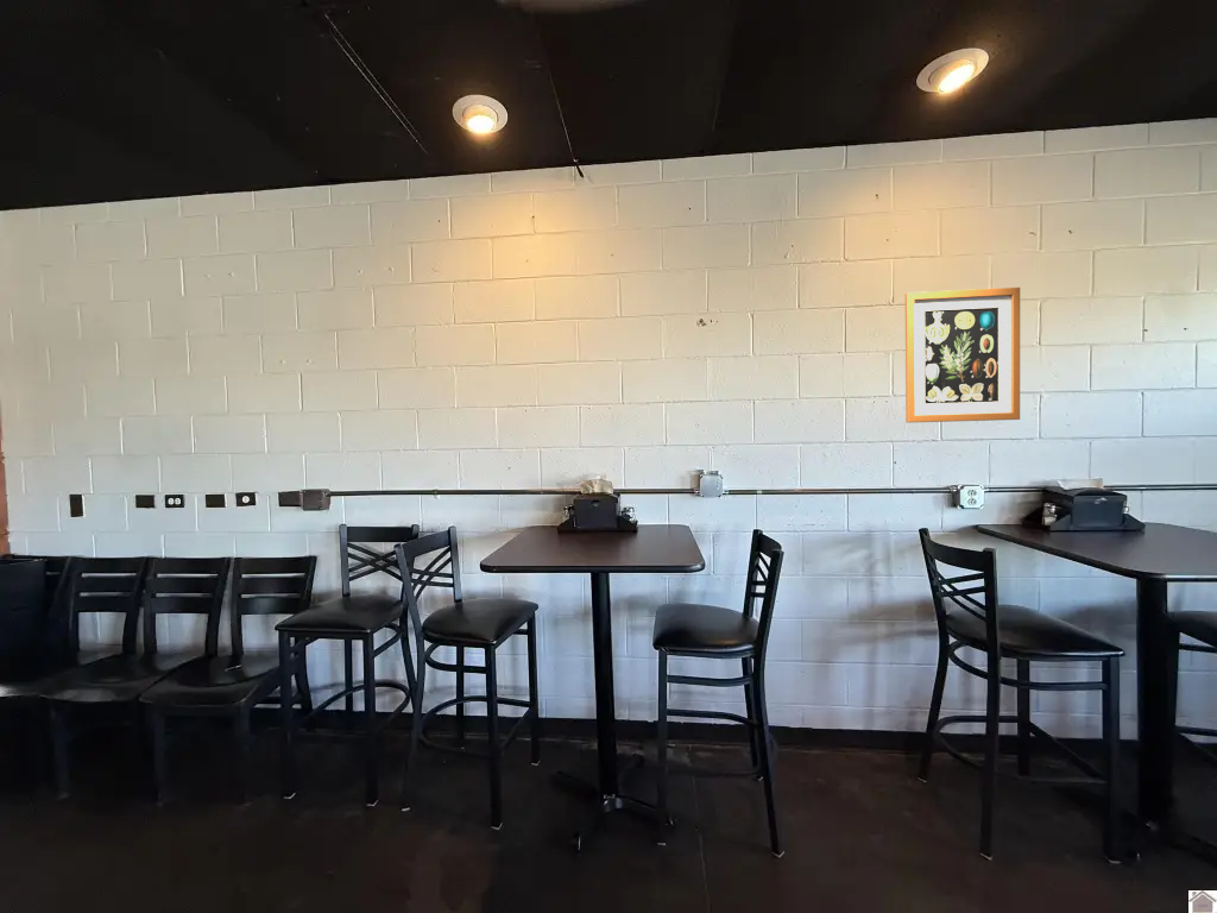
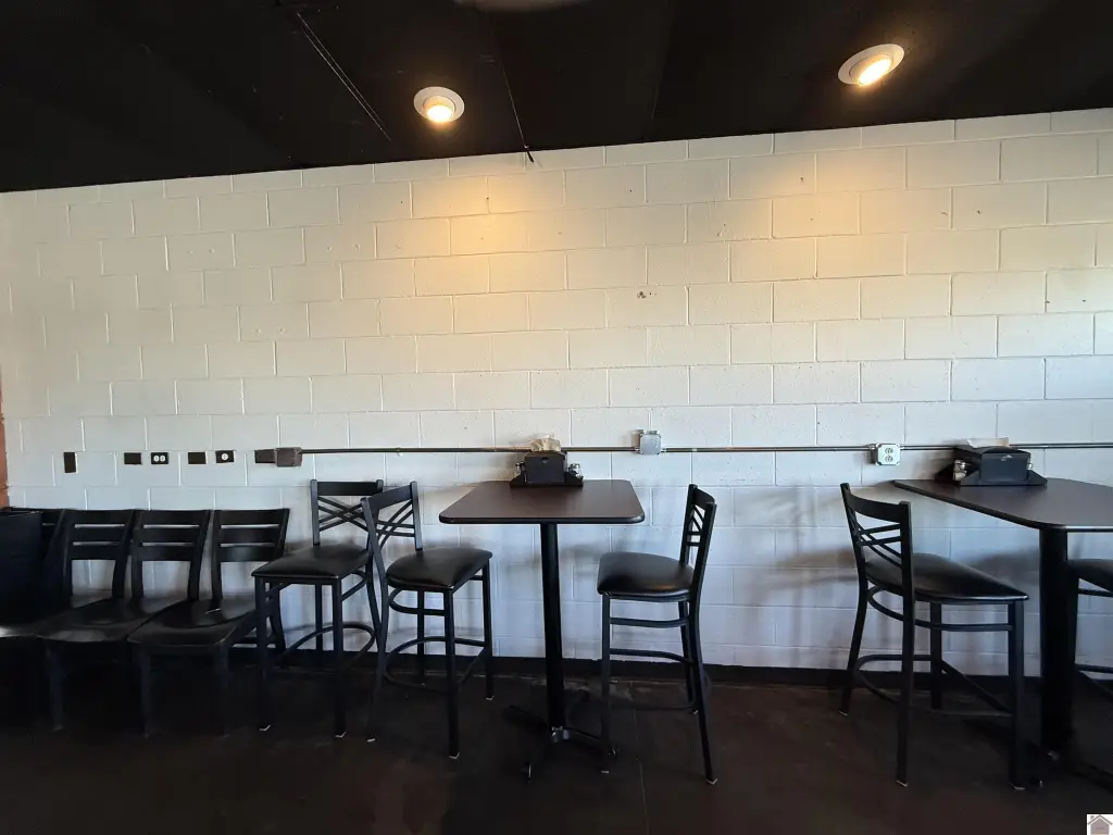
- wall art [904,287,1021,424]
